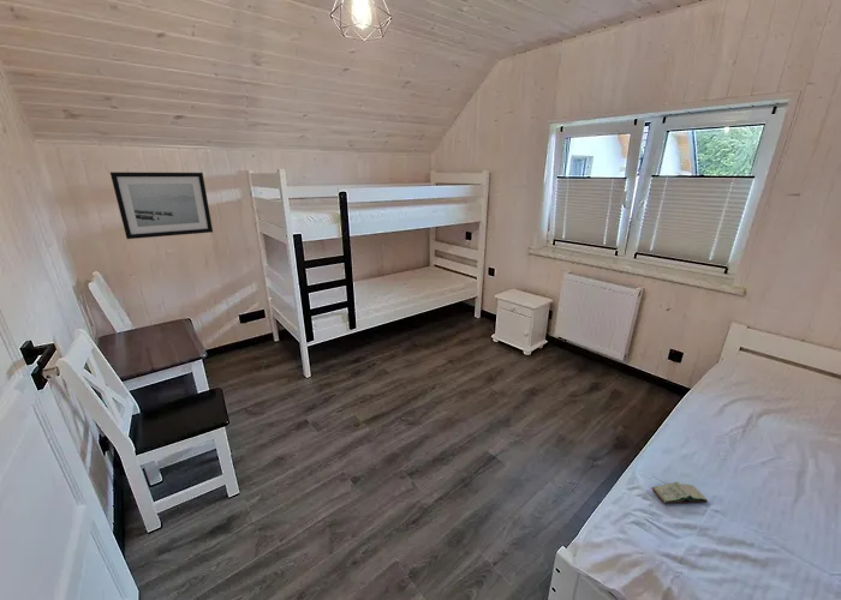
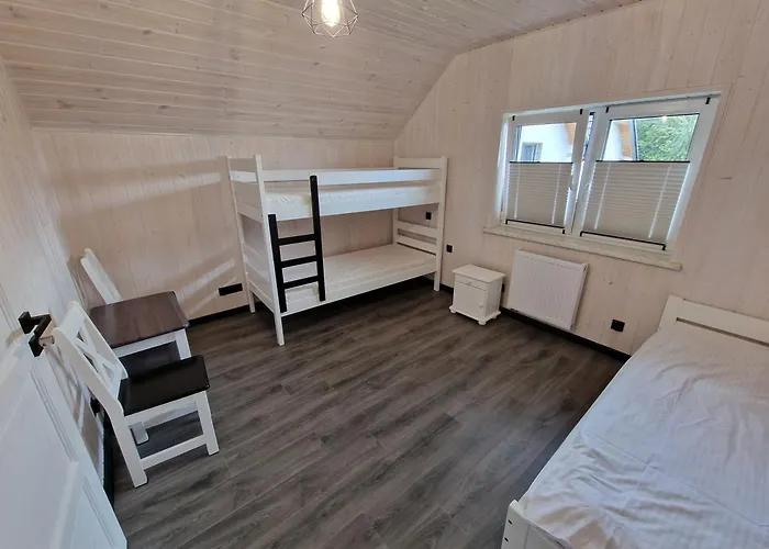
- book [651,481,709,505]
- wall art [109,172,214,240]
